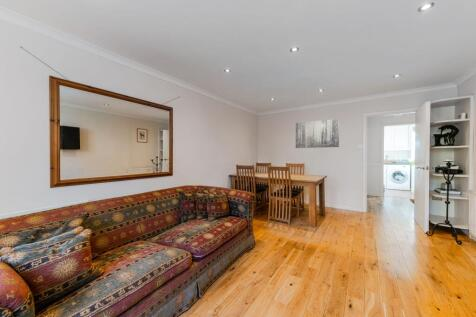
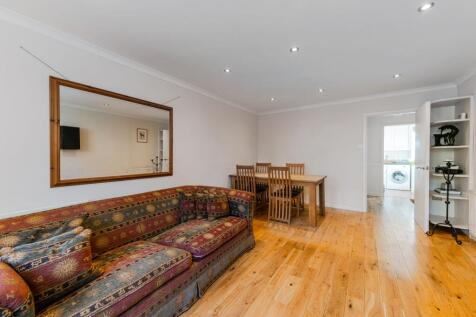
- wall art [295,118,340,149]
